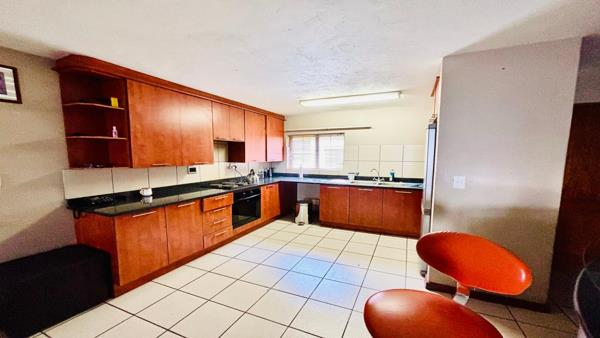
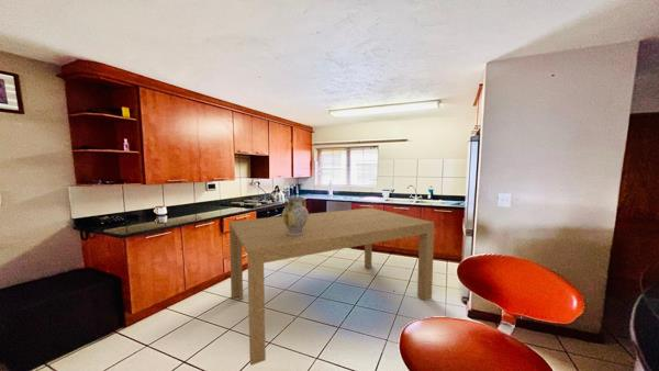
+ ceramic jug [281,195,310,236]
+ dining table [228,207,435,367]
